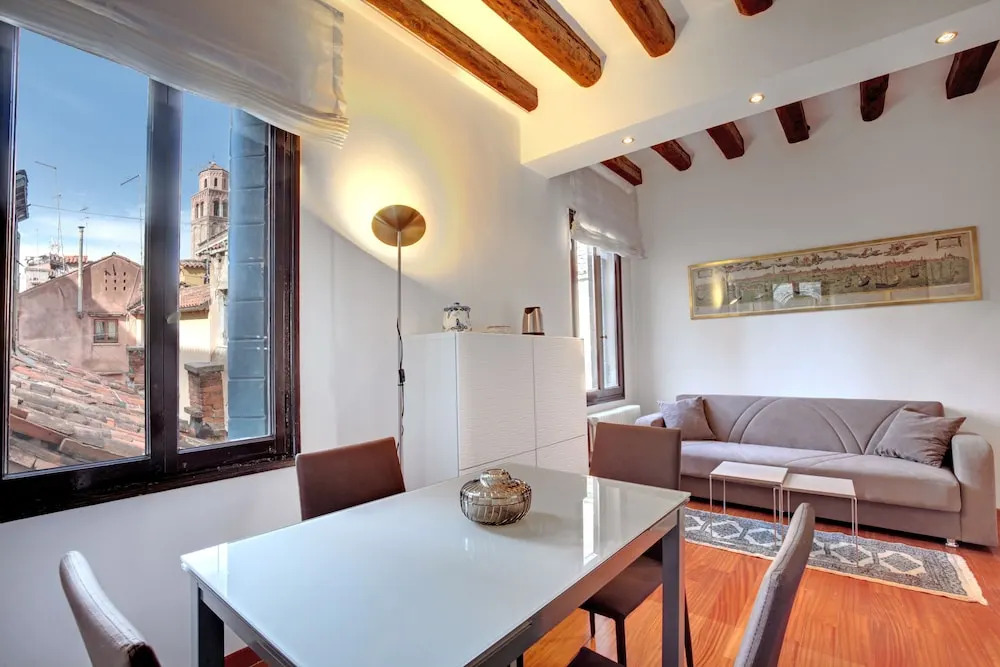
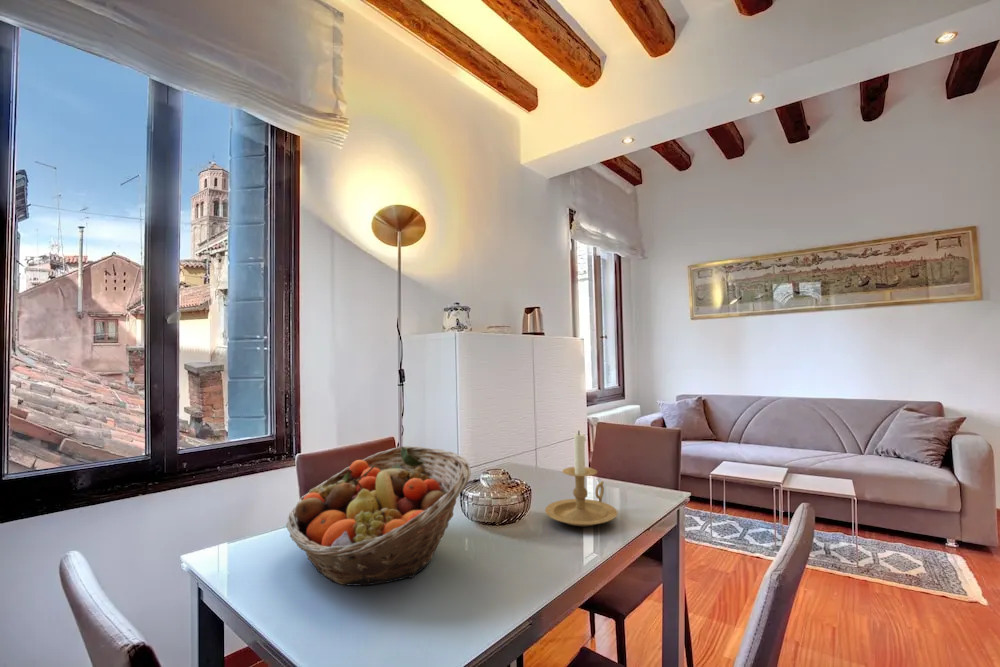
+ fruit basket [285,445,472,587]
+ candle holder [544,430,618,527]
